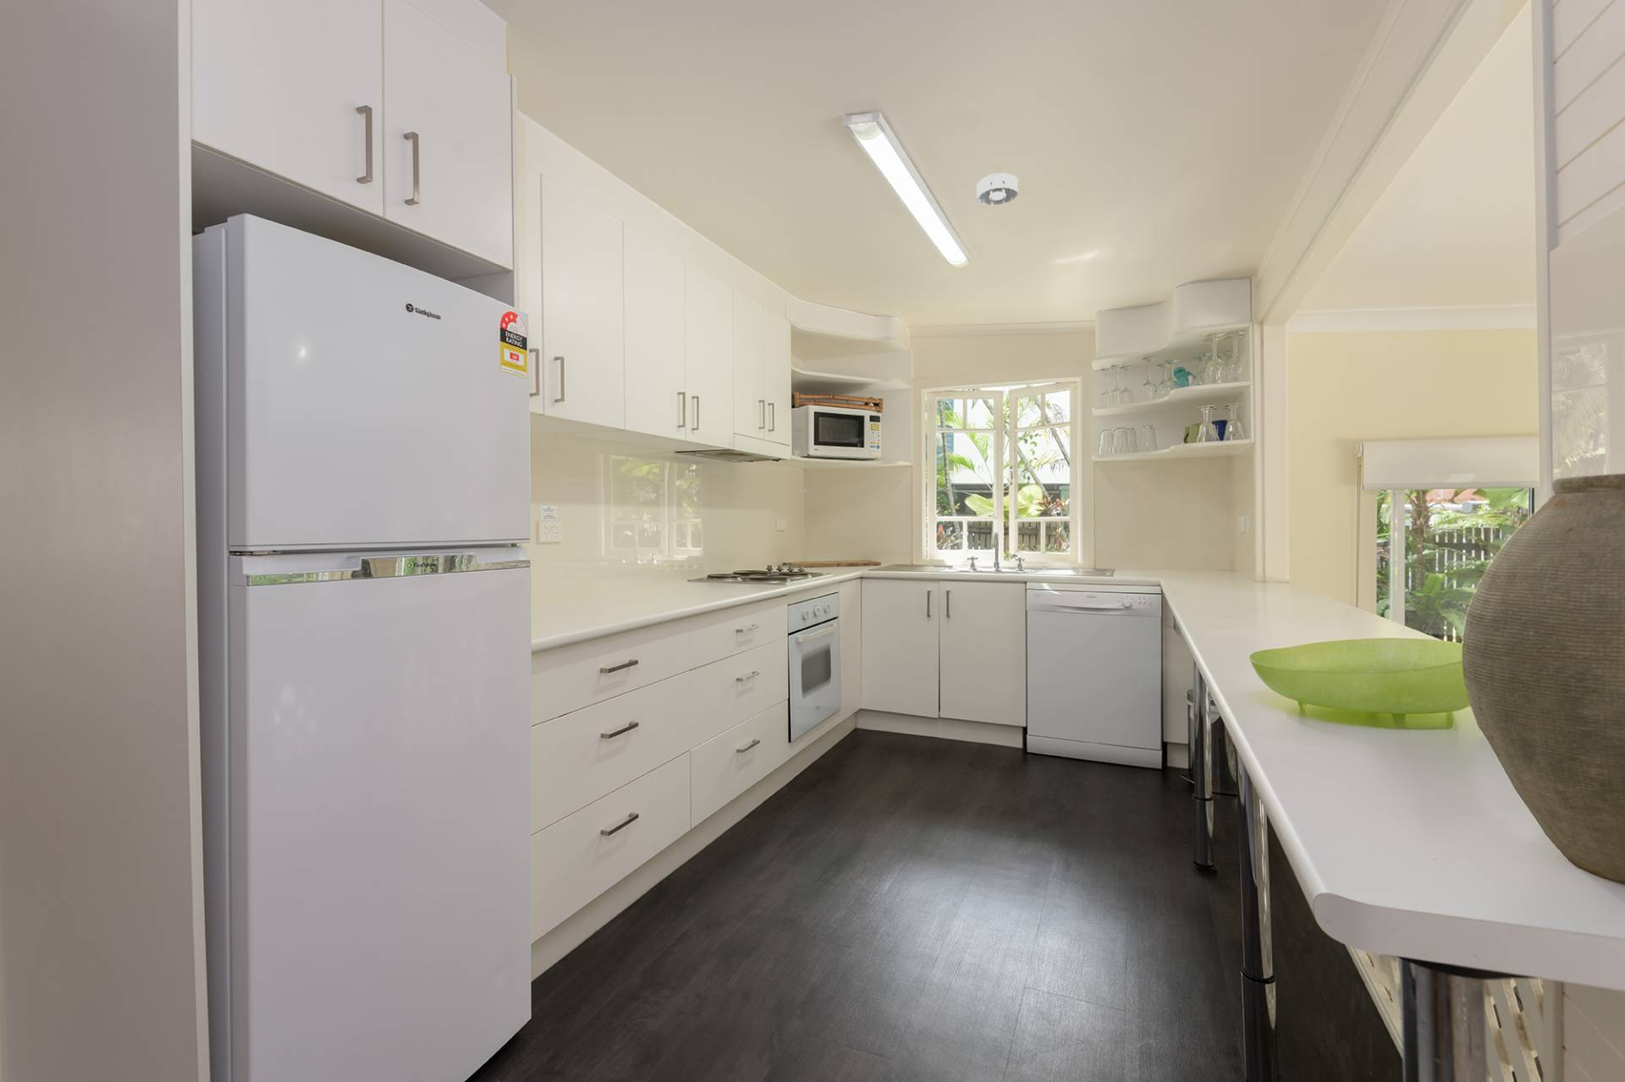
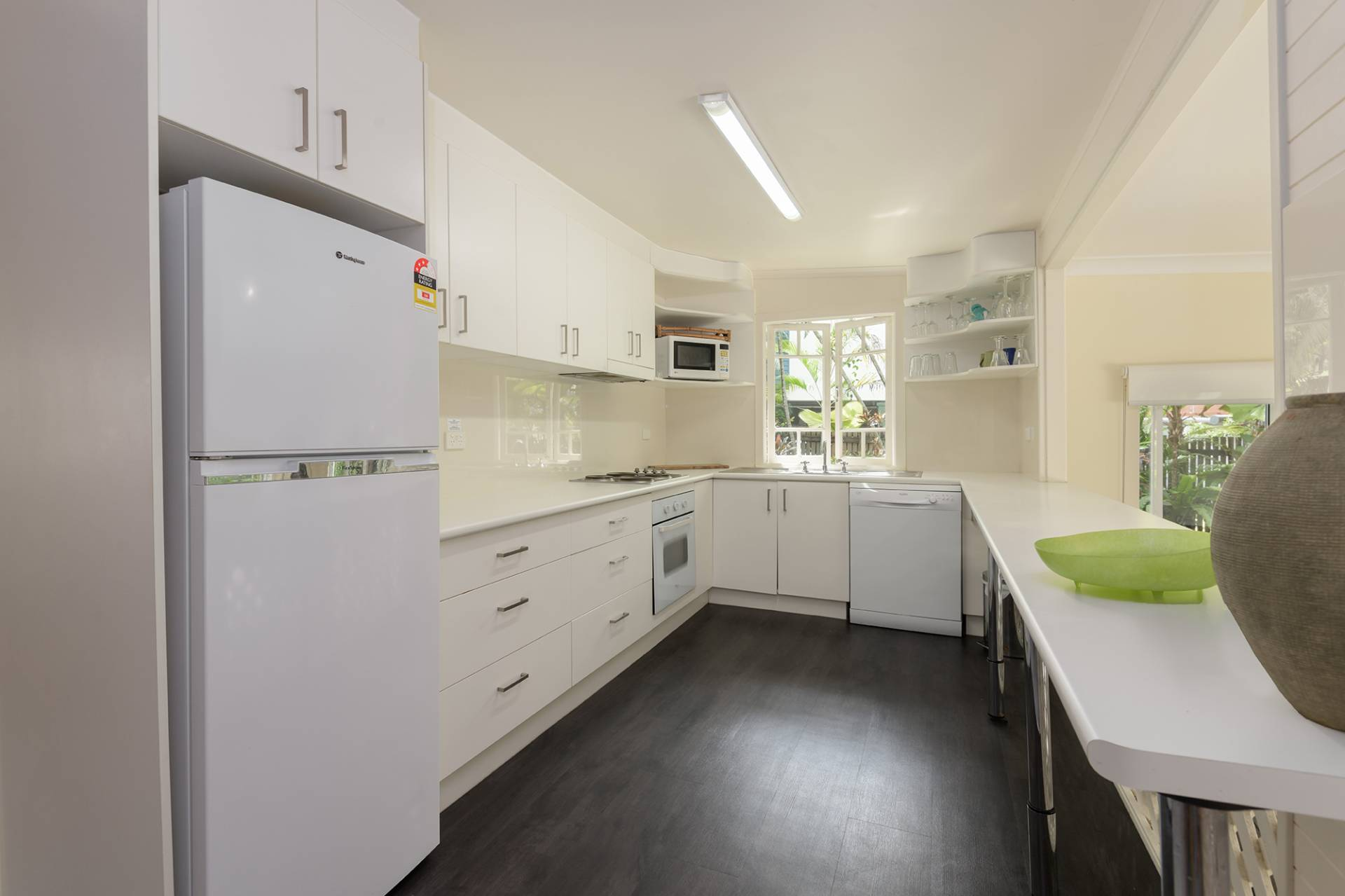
- smoke detector [976,171,1018,205]
